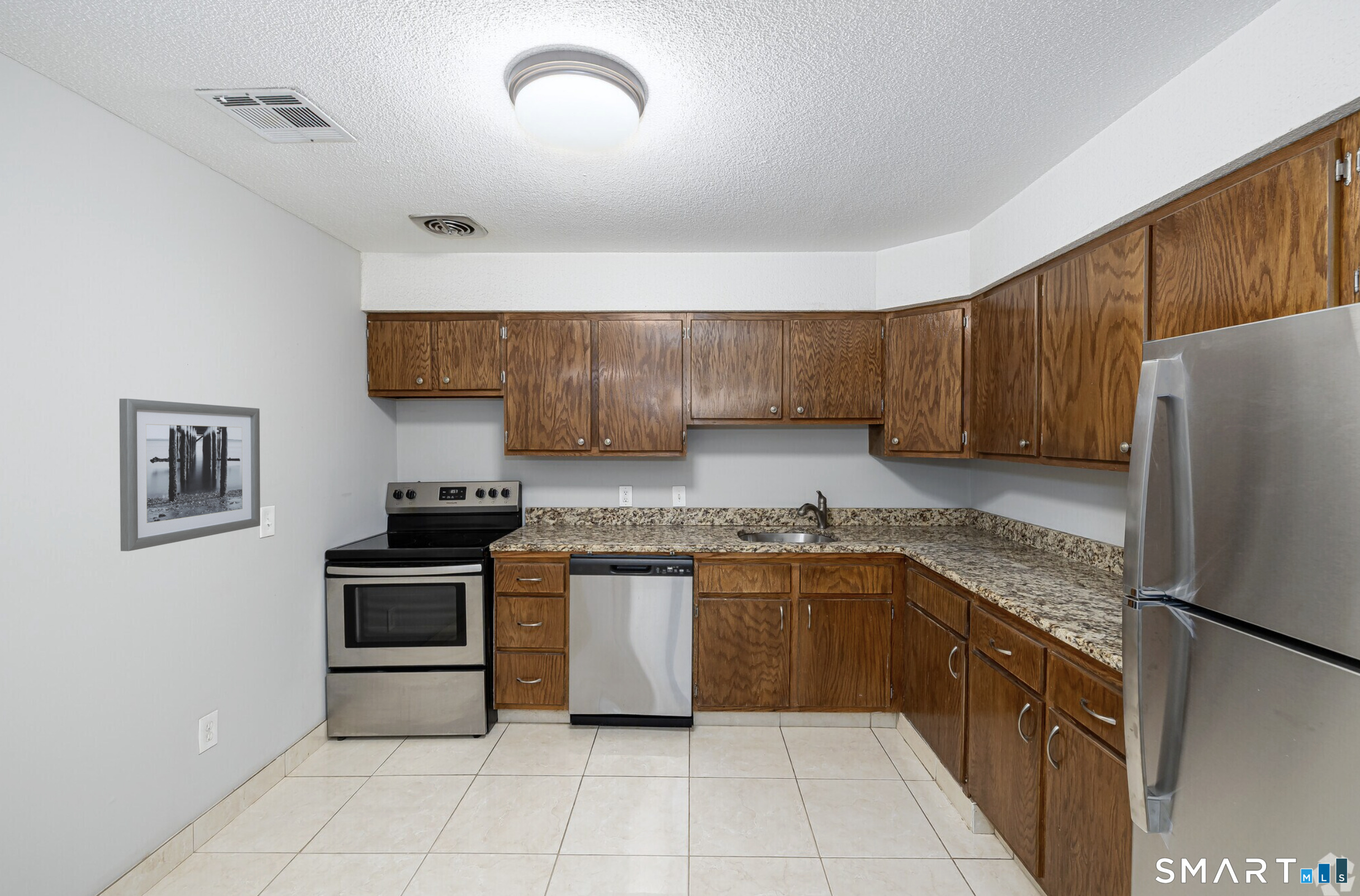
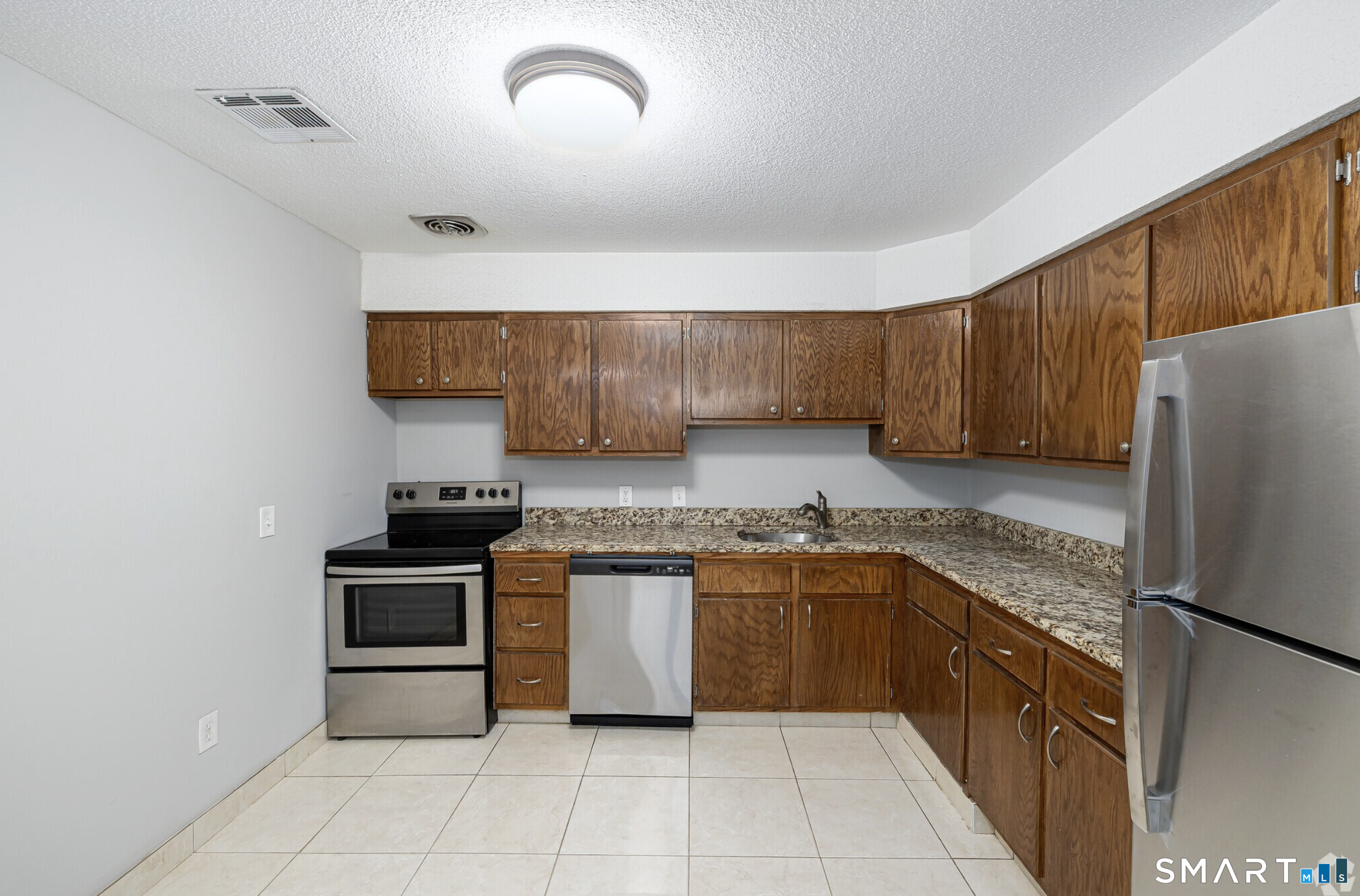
- wall art [119,398,261,552]
